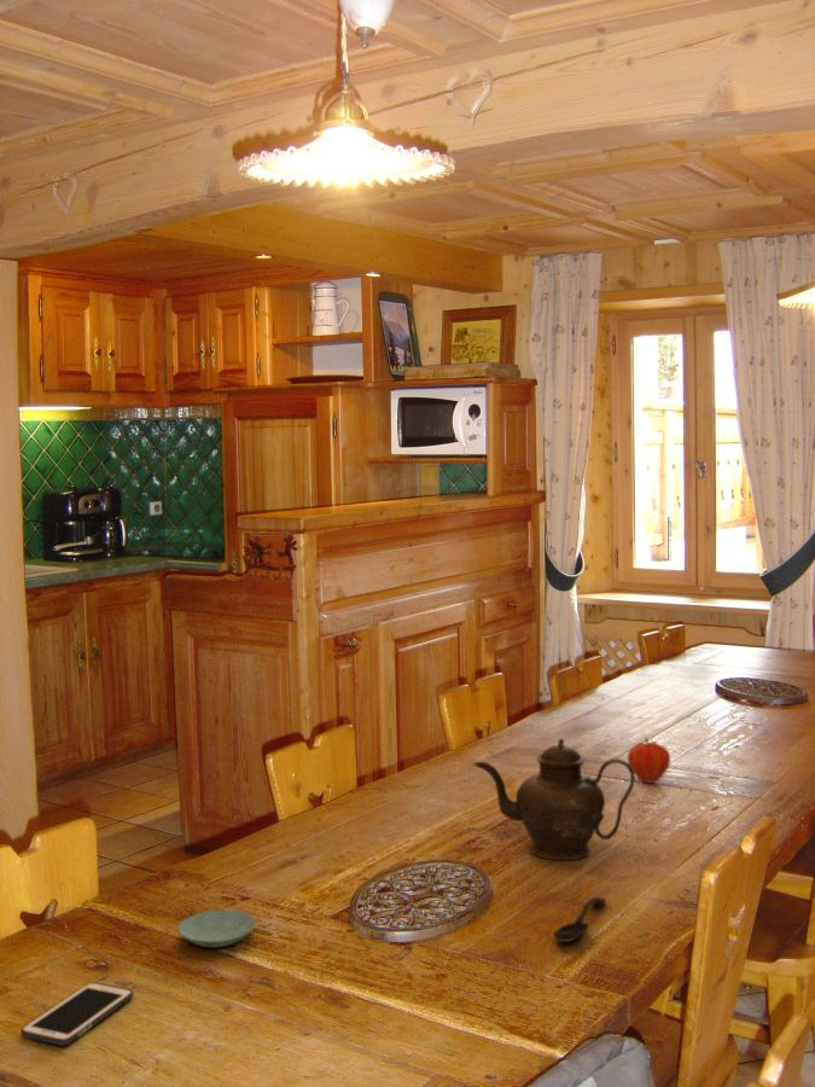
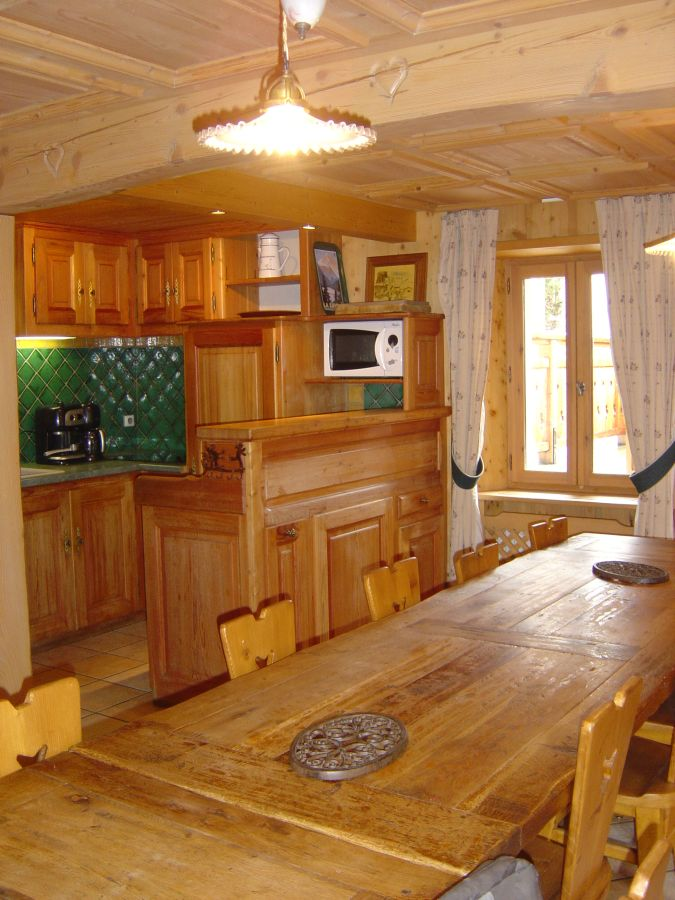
- cell phone [19,981,134,1047]
- spoon [553,896,607,943]
- saucer [177,908,257,949]
- fruit [627,737,671,785]
- teapot [471,738,636,861]
